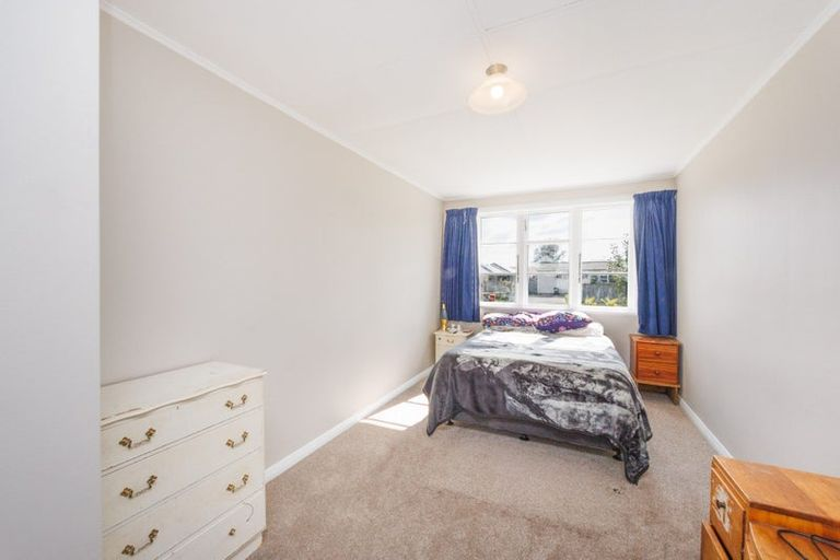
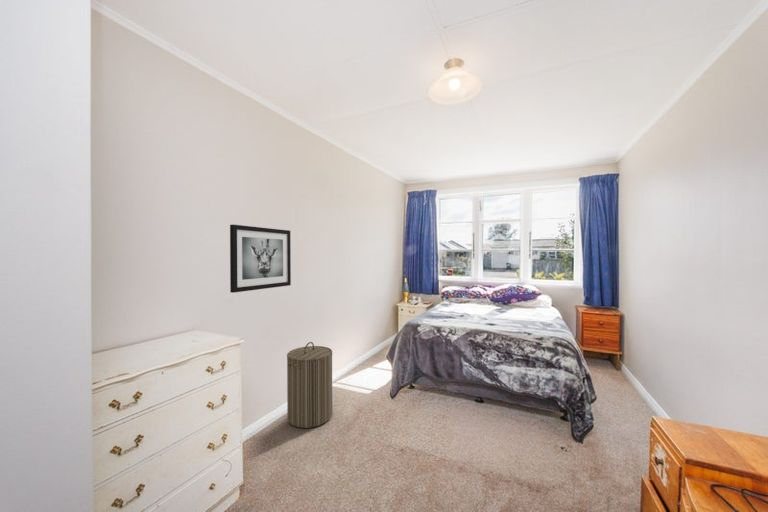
+ wall art [229,224,292,294]
+ laundry hamper [286,341,333,429]
